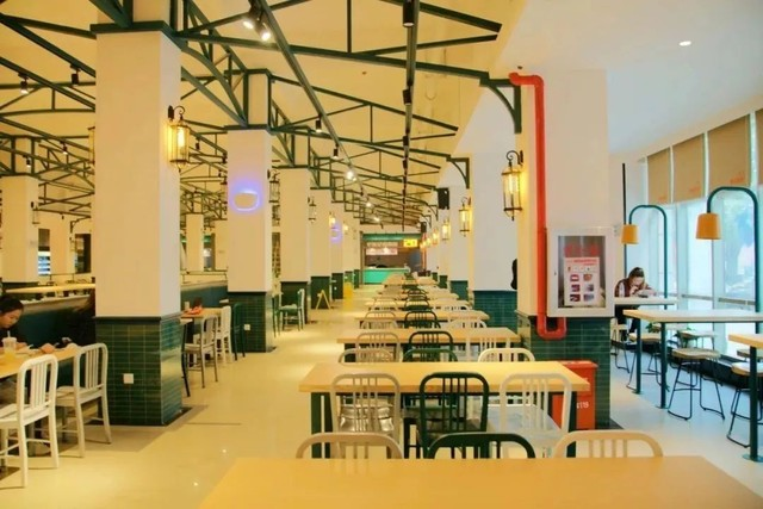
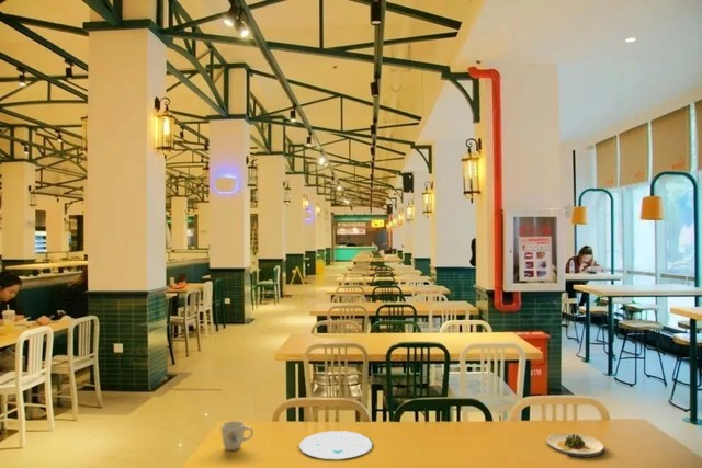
+ salad plate [545,432,607,458]
+ plate [298,430,374,460]
+ mug [220,420,254,452]
